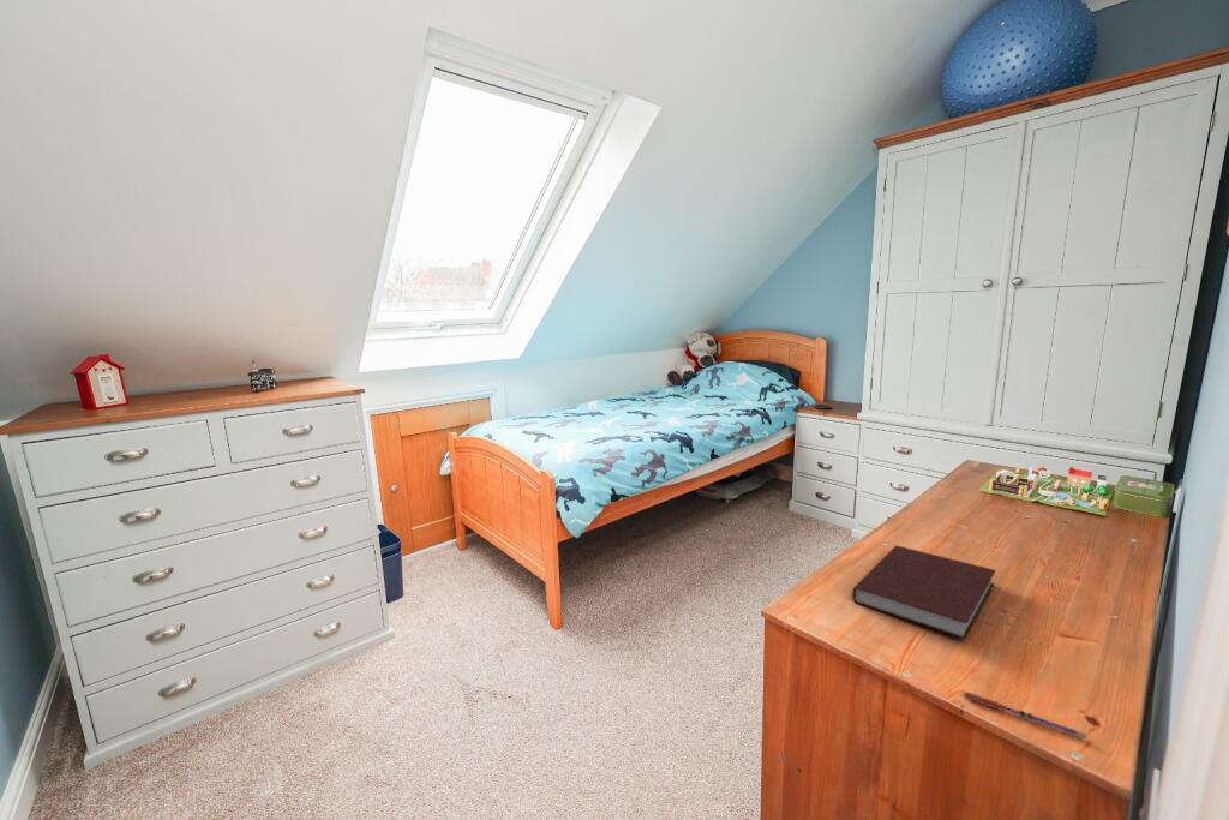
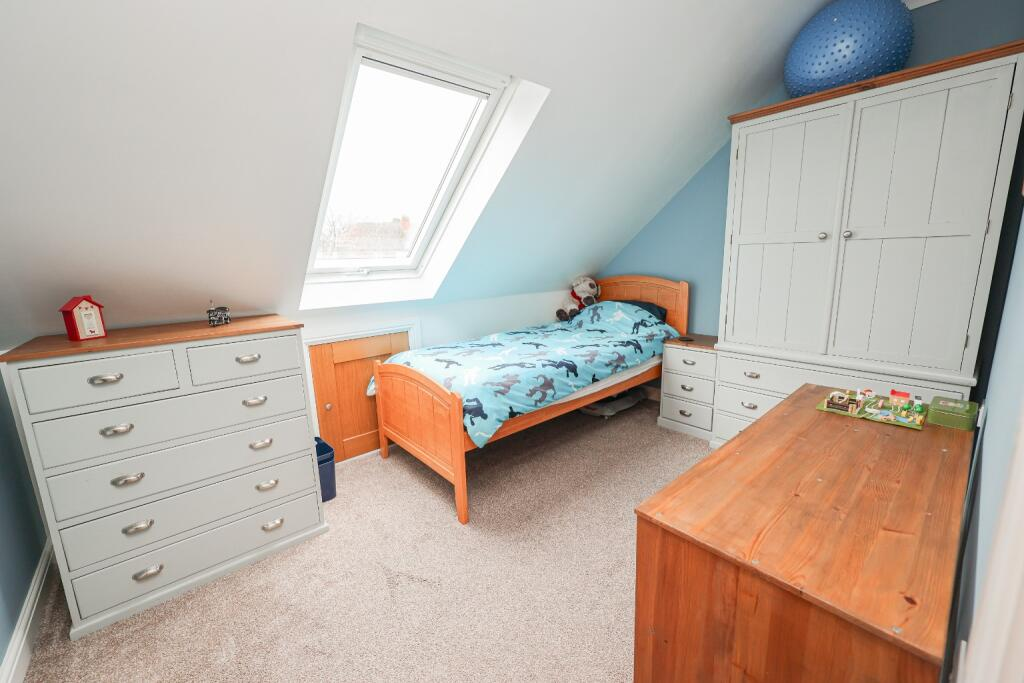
- pen [964,690,1089,741]
- notebook [851,544,997,640]
